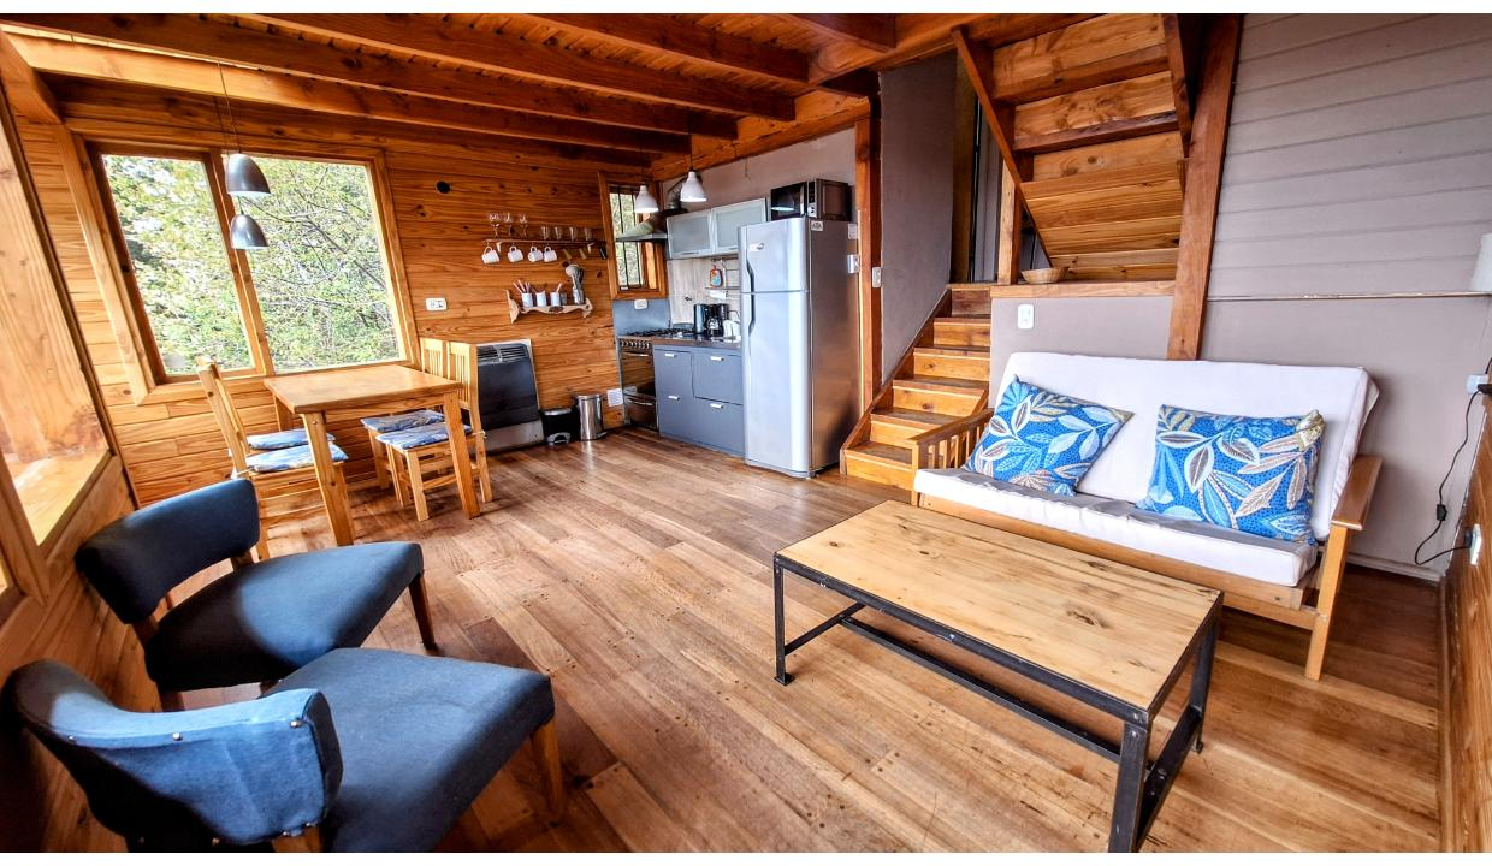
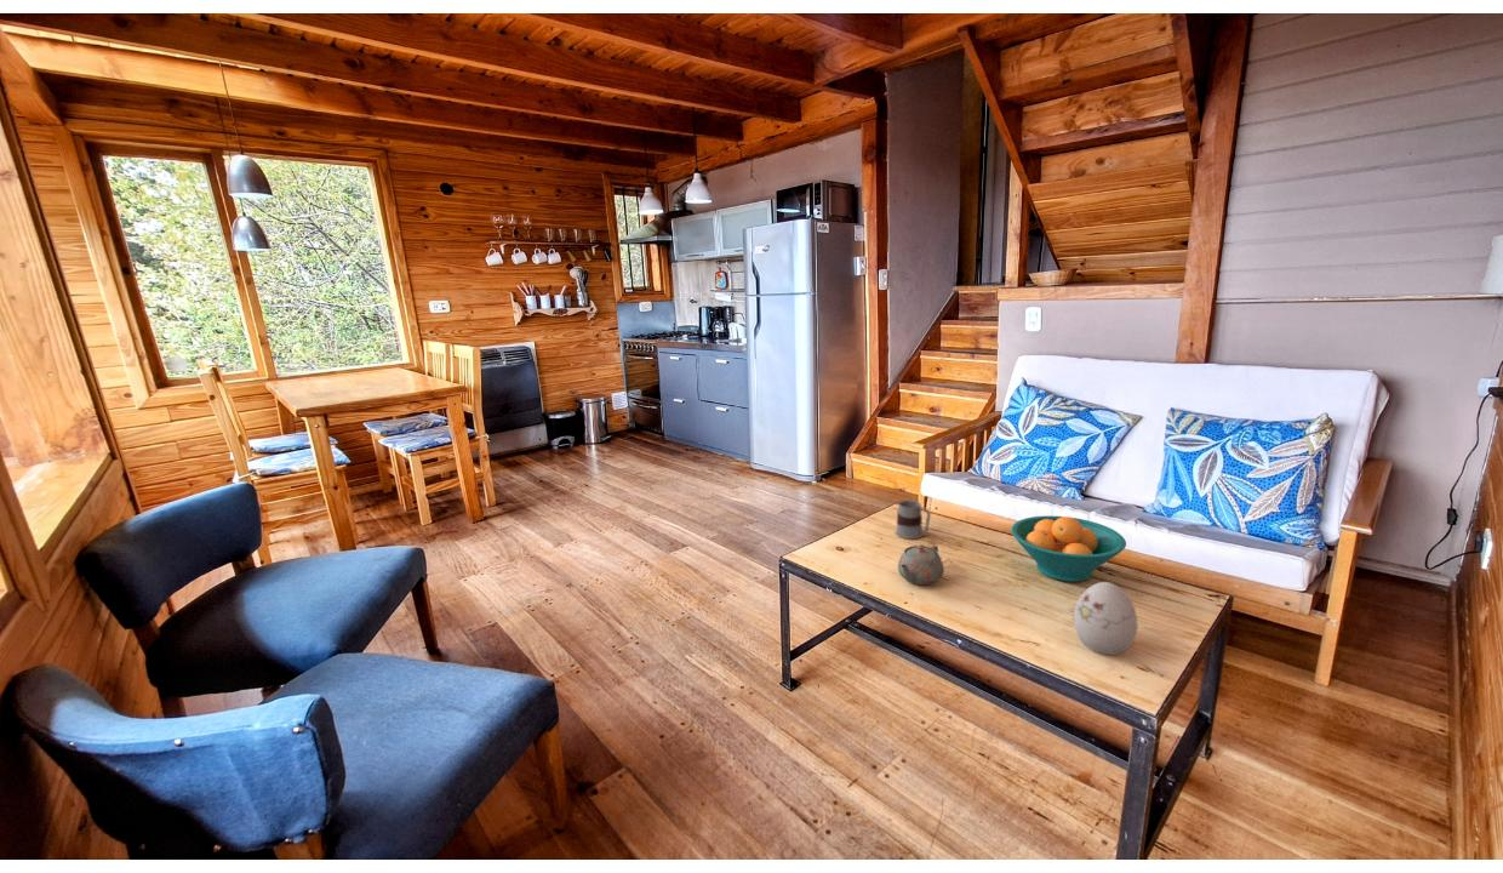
+ teapot [897,543,945,586]
+ mug [895,500,932,541]
+ fruit bowl [1010,514,1127,583]
+ decorative egg [1073,581,1139,656]
